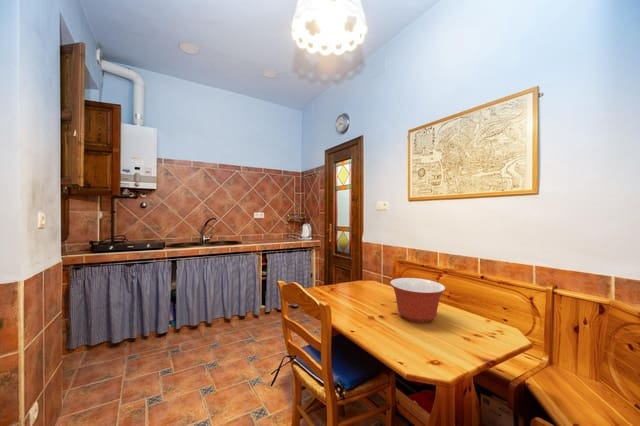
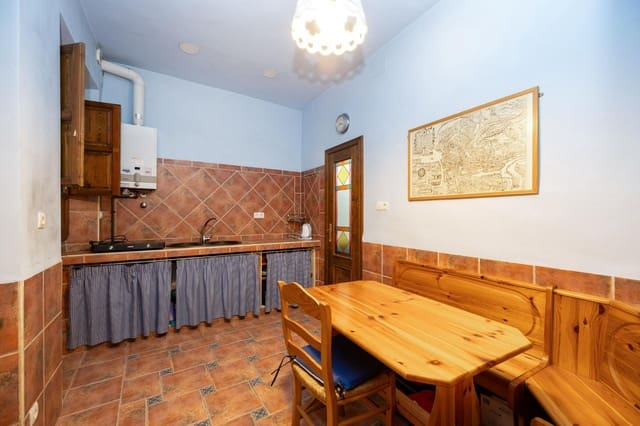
- mixing bowl [389,277,447,324]
